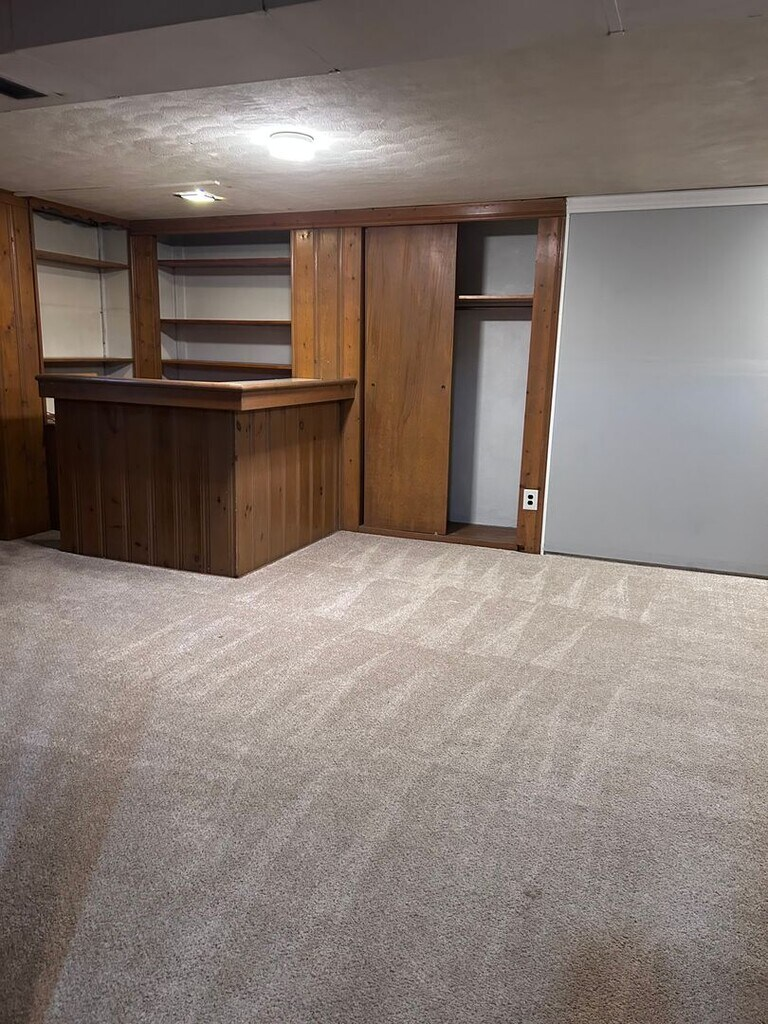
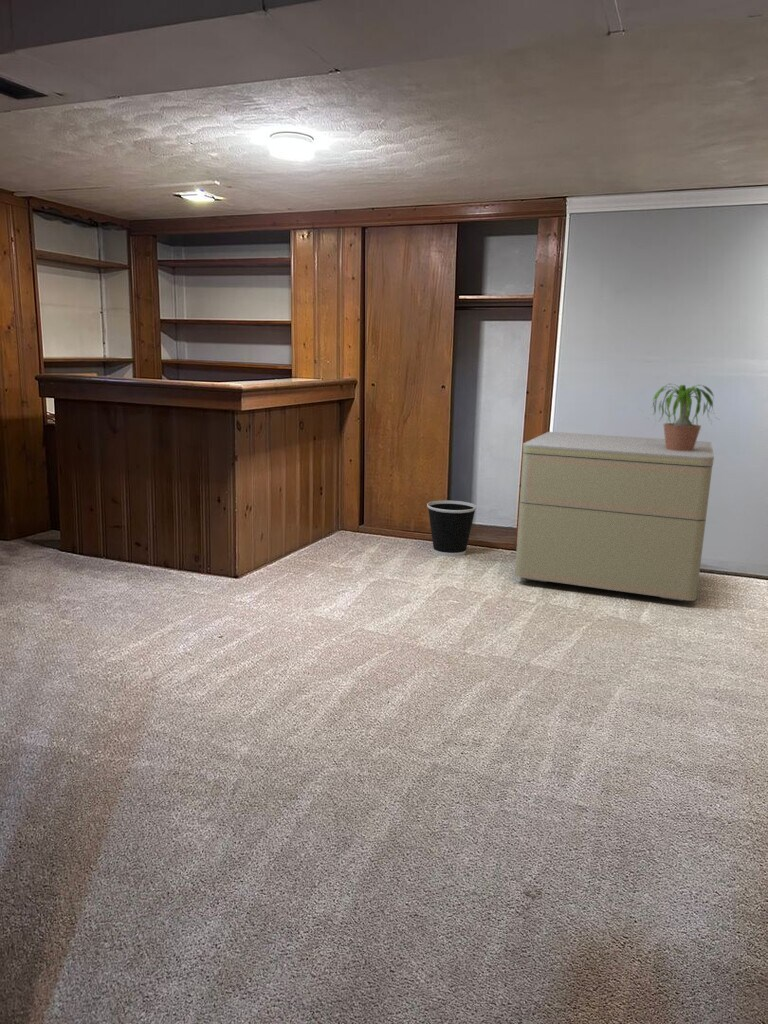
+ potted plant [640,383,719,451]
+ nightstand [514,431,715,602]
+ wastebasket [426,499,477,558]
